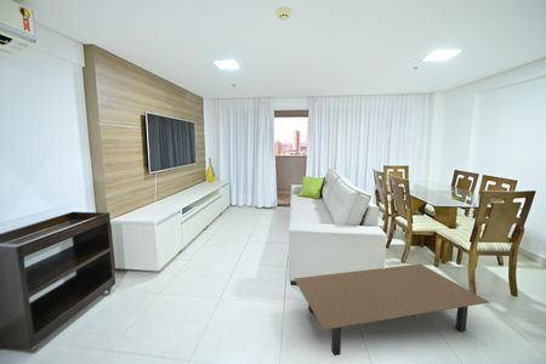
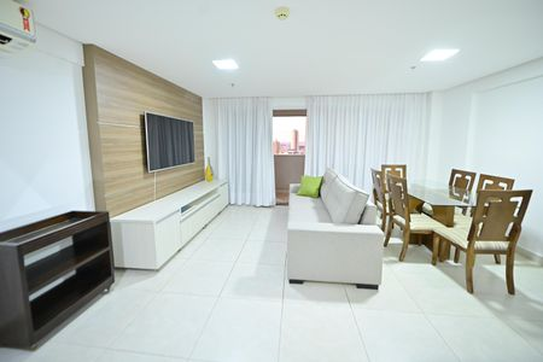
- coffee table [292,262,490,357]
